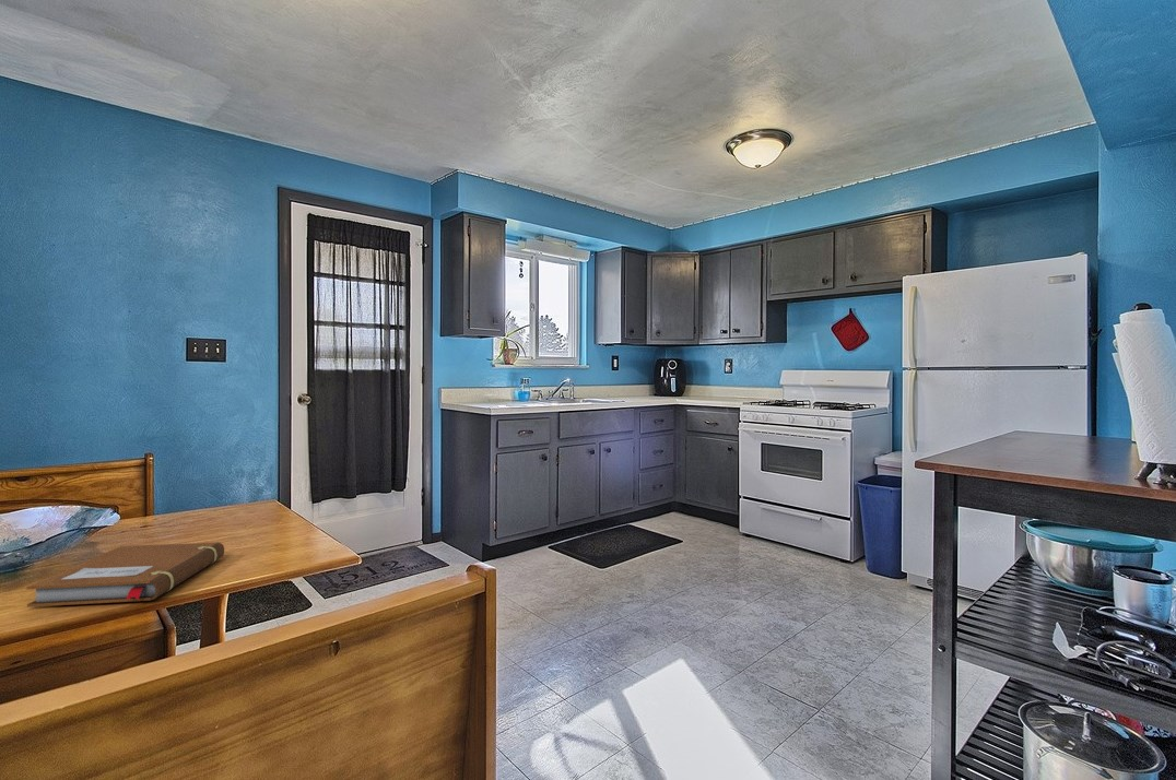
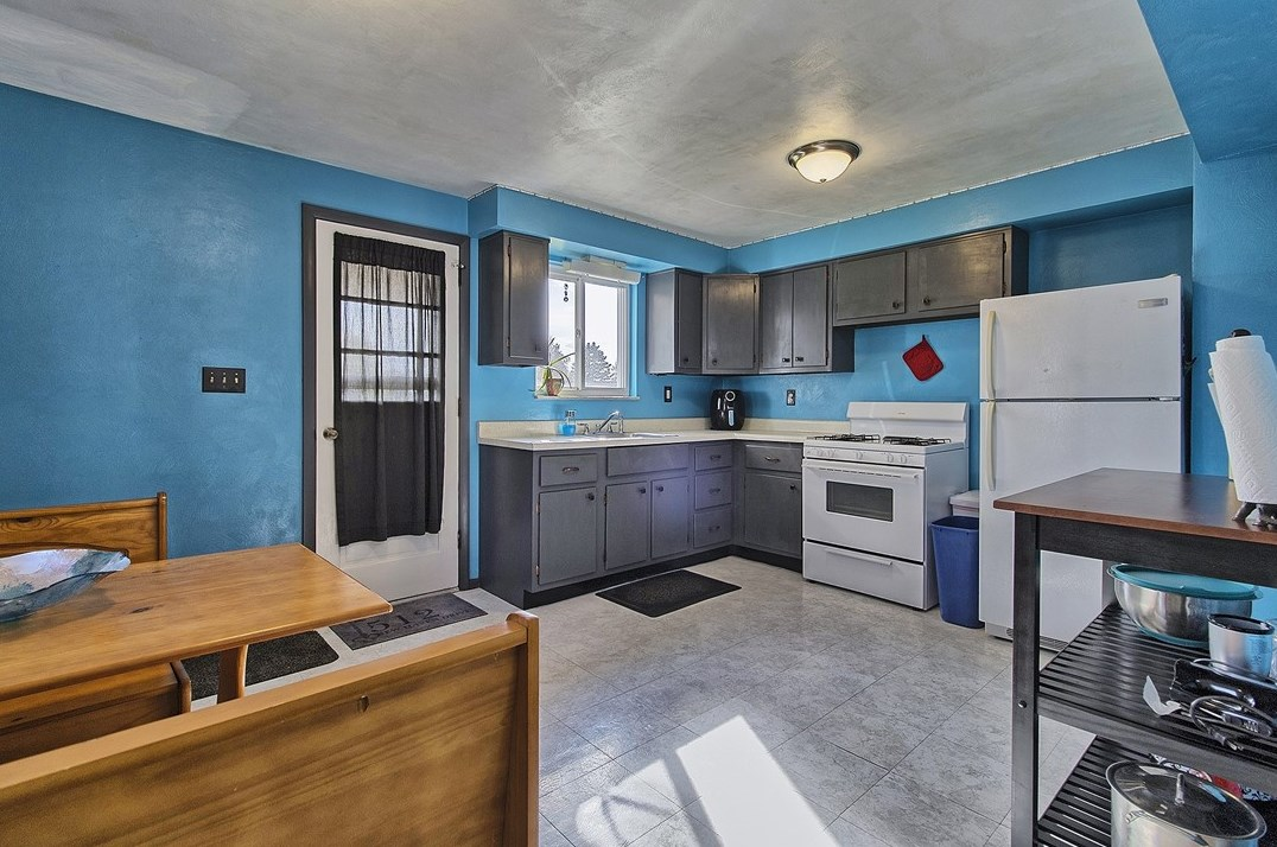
- notebook [25,542,225,608]
